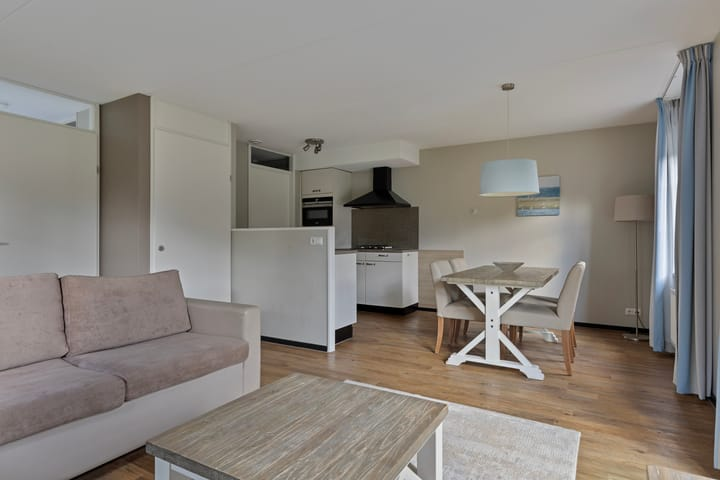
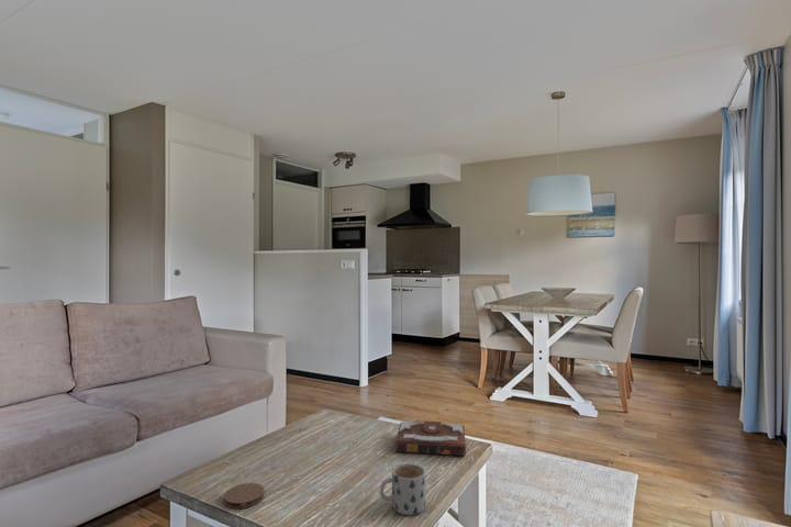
+ book [394,421,467,457]
+ coaster [223,482,265,509]
+ mug [379,462,426,516]
